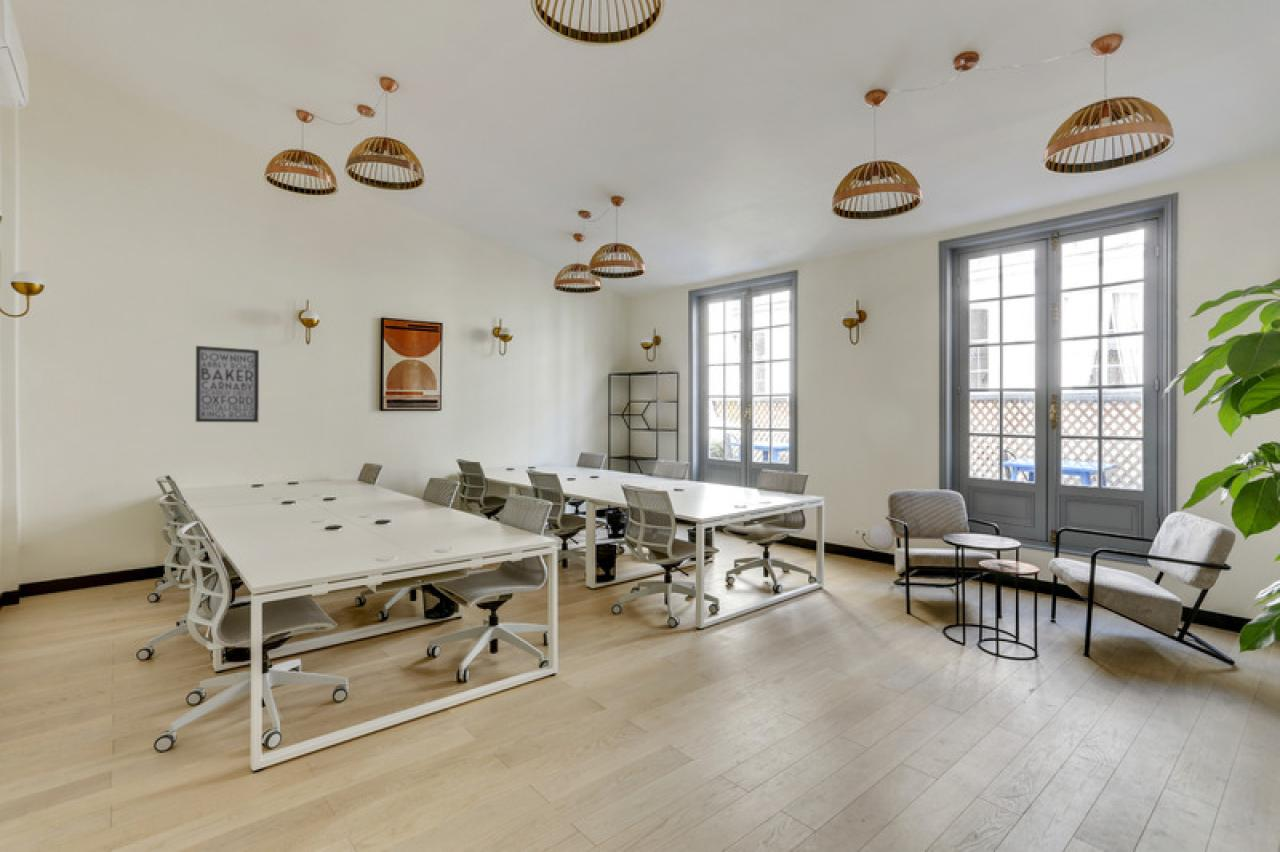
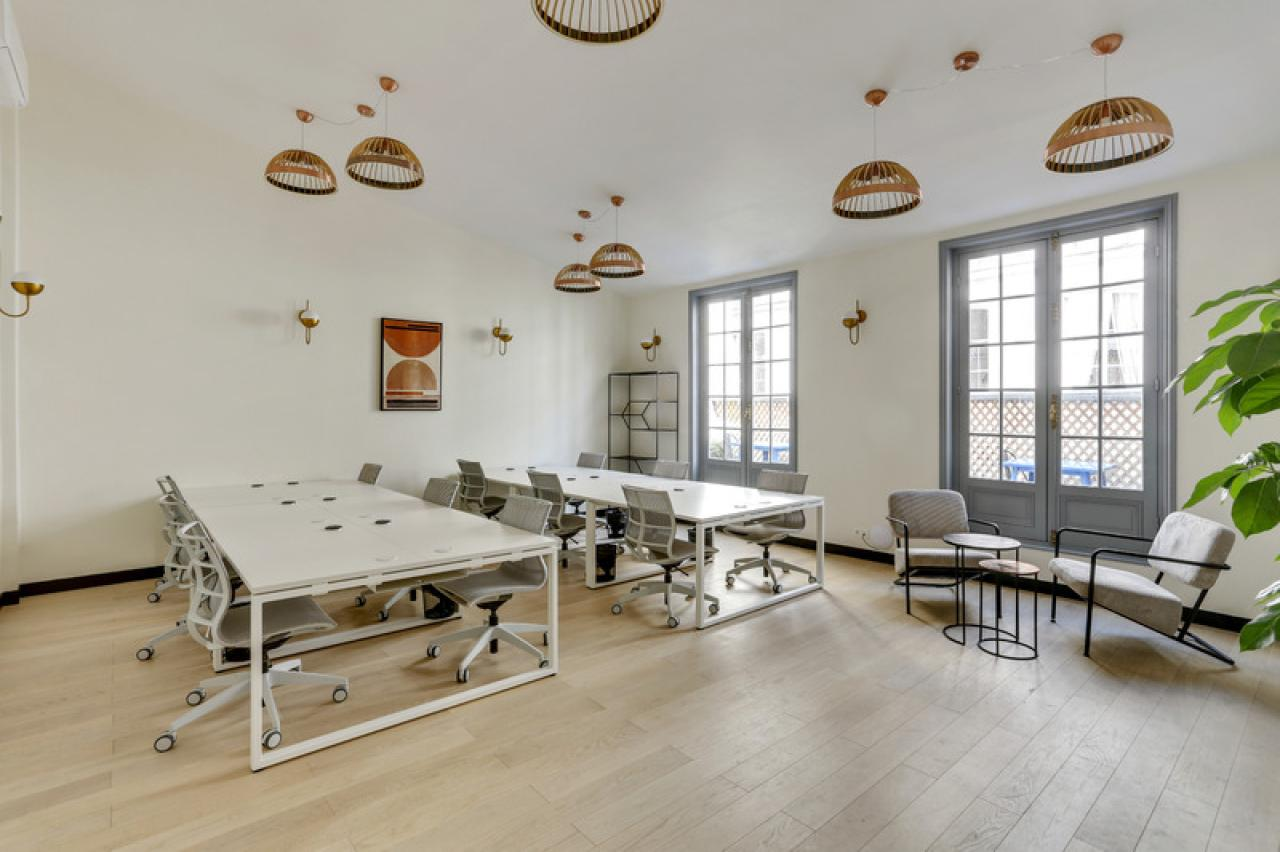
- wall art [195,345,260,423]
